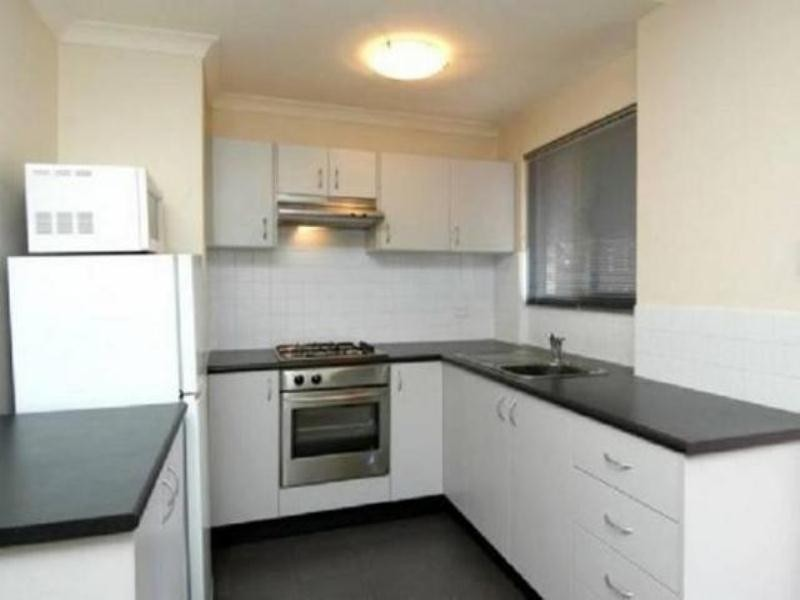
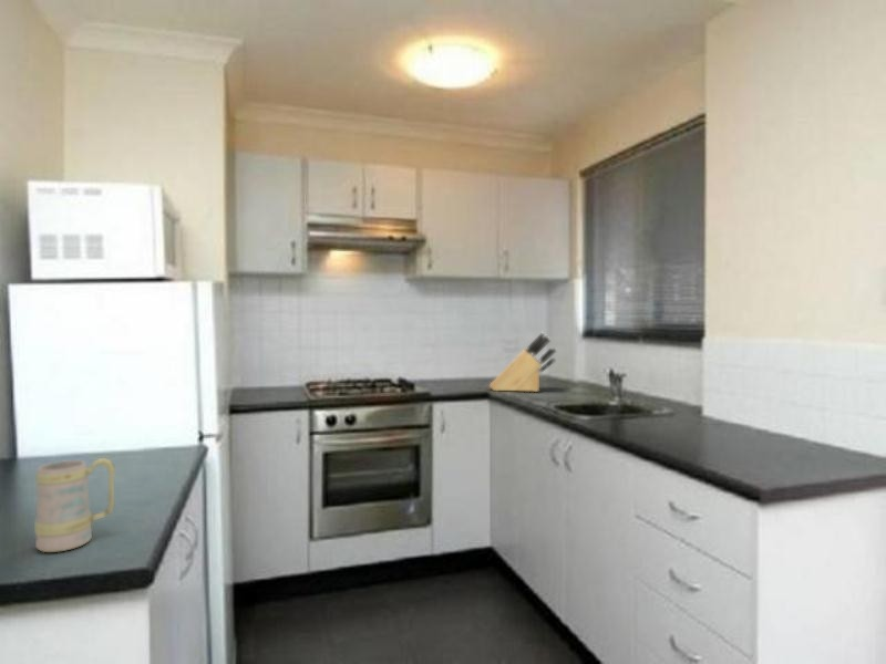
+ knife block [488,331,558,393]
+ mug [33,457,116,553]
